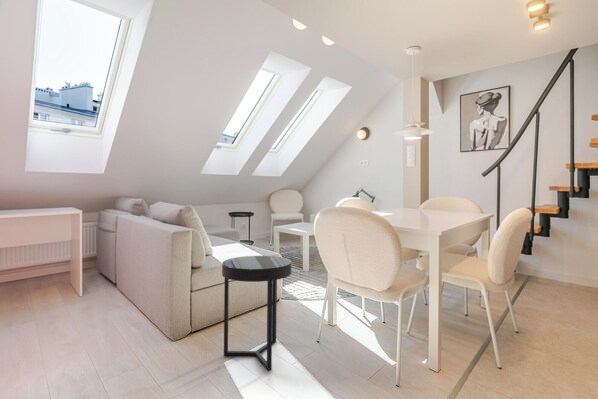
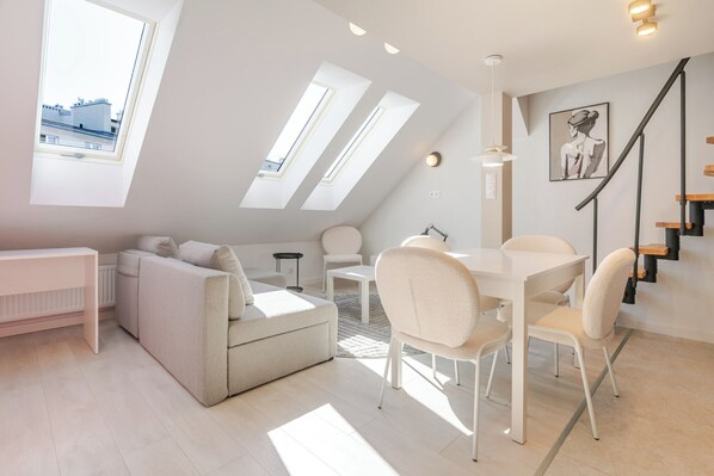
- side table [221,255,292,372]
